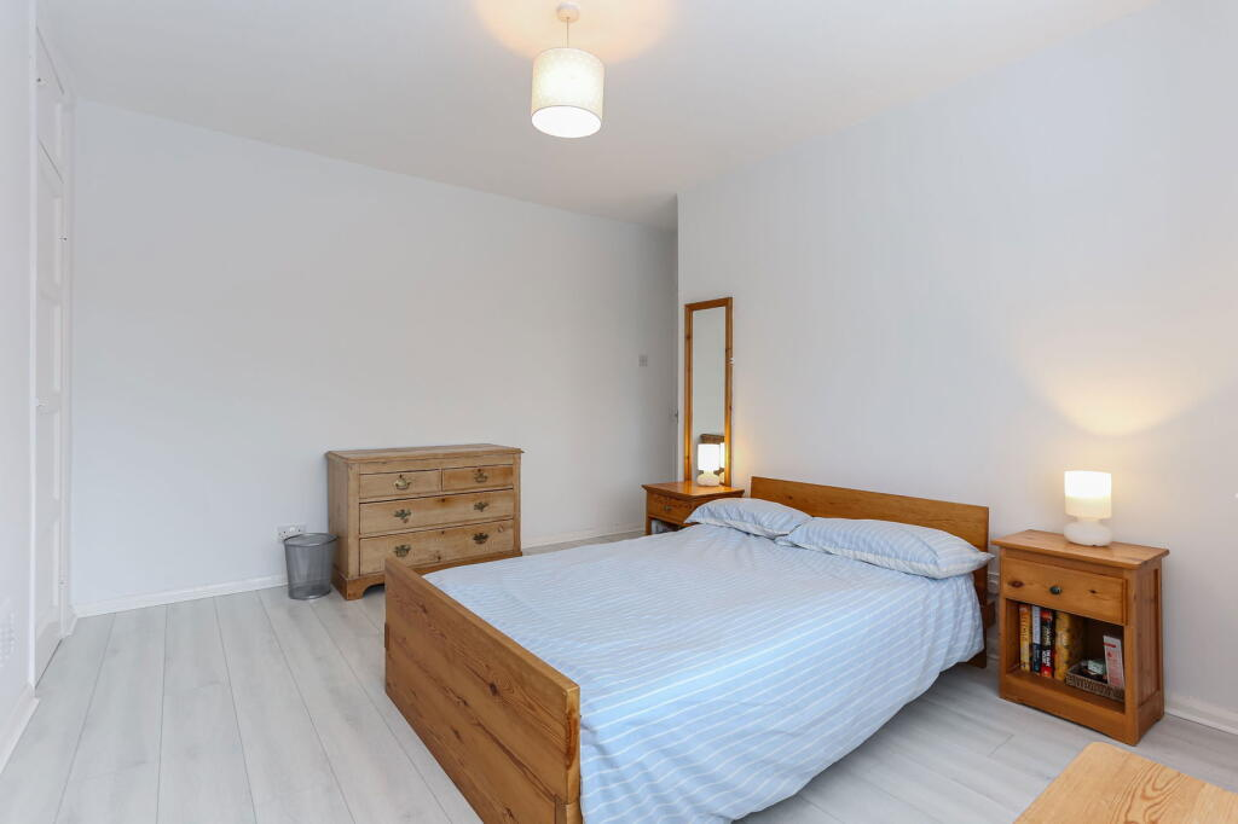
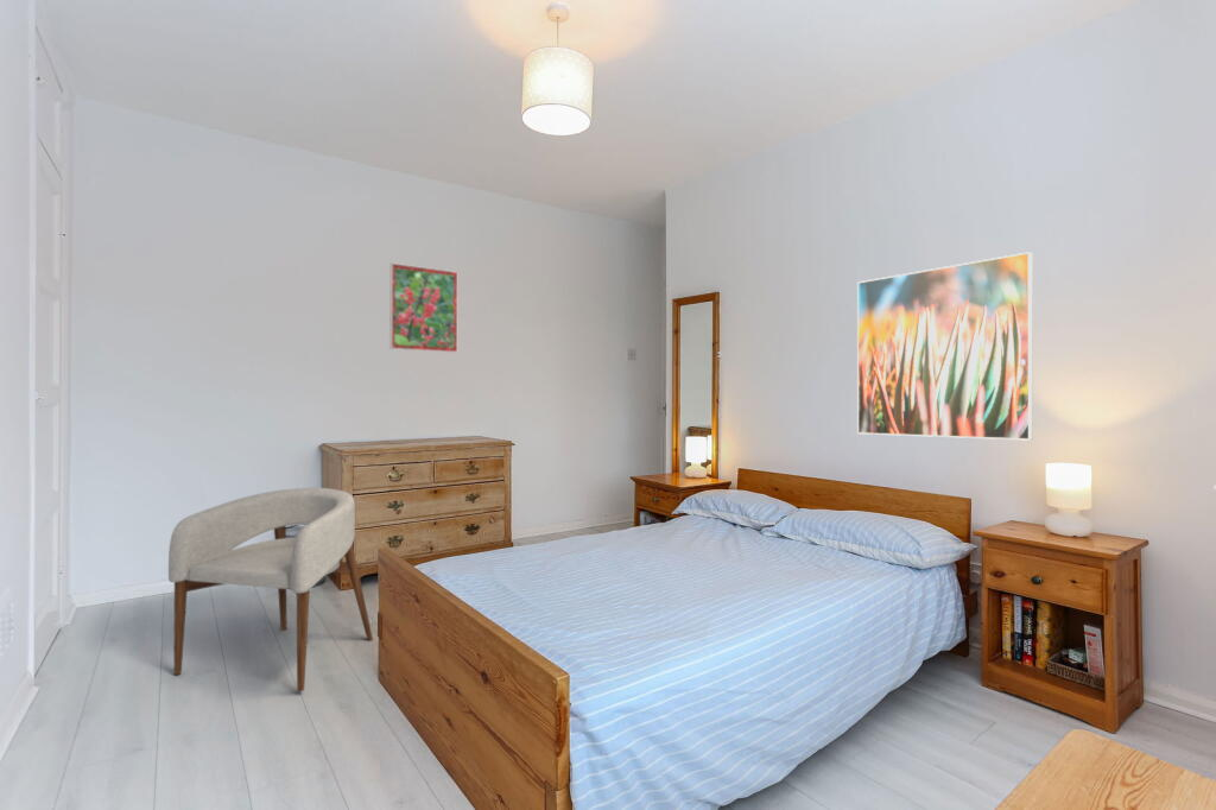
+ armchair [167,487,374,692]
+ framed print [856,251,1034,442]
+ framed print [388,262,458,354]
